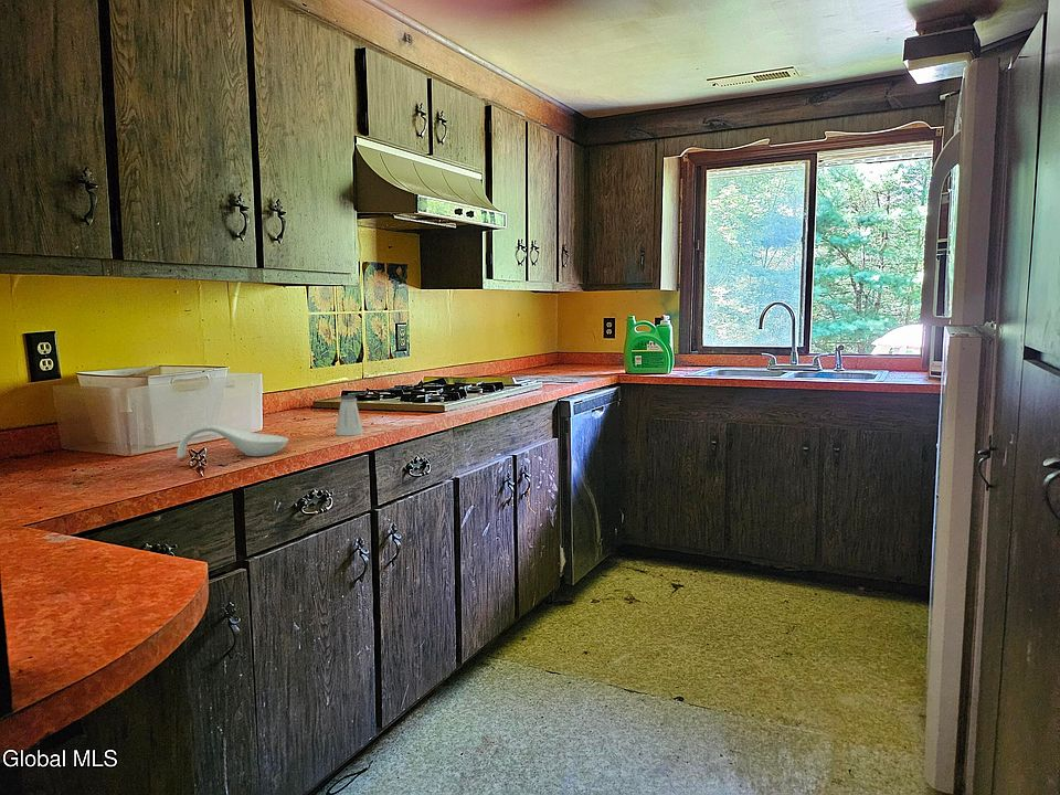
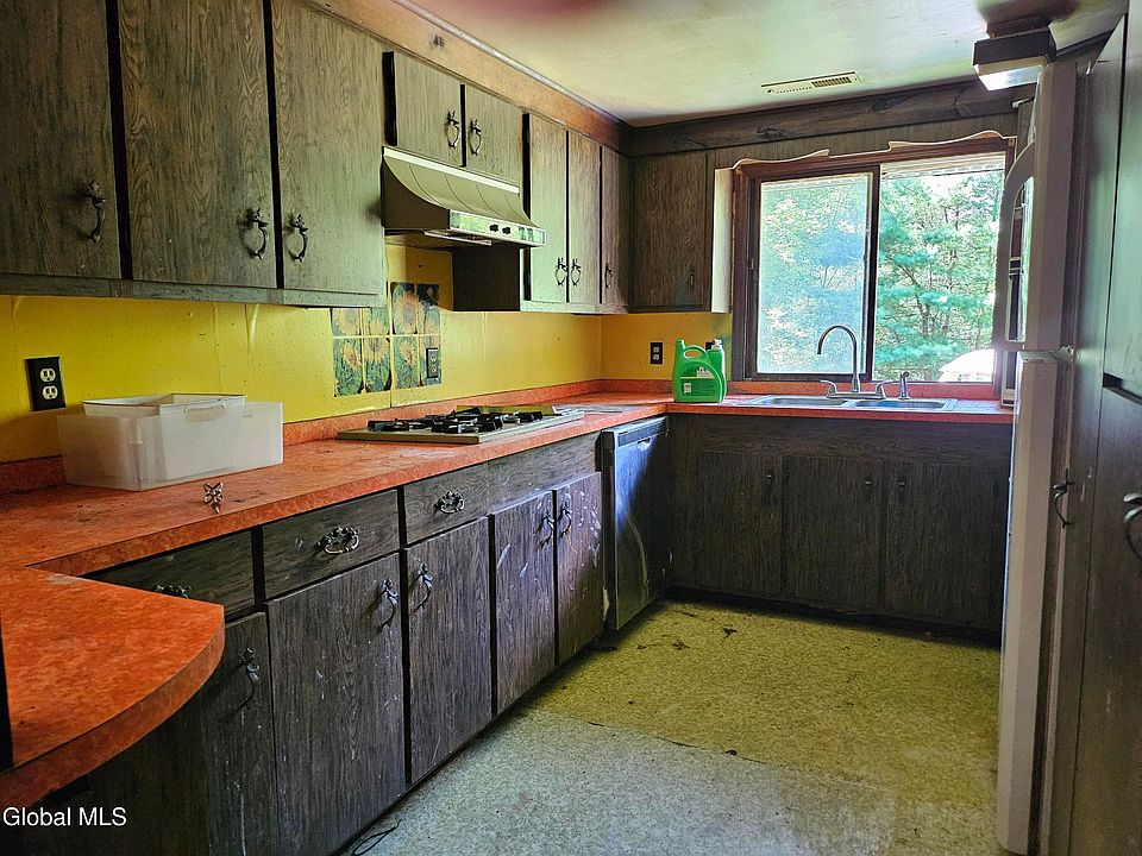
- spoon rest [176,424,289,459]
- saltshaker [335,394,364,437]
